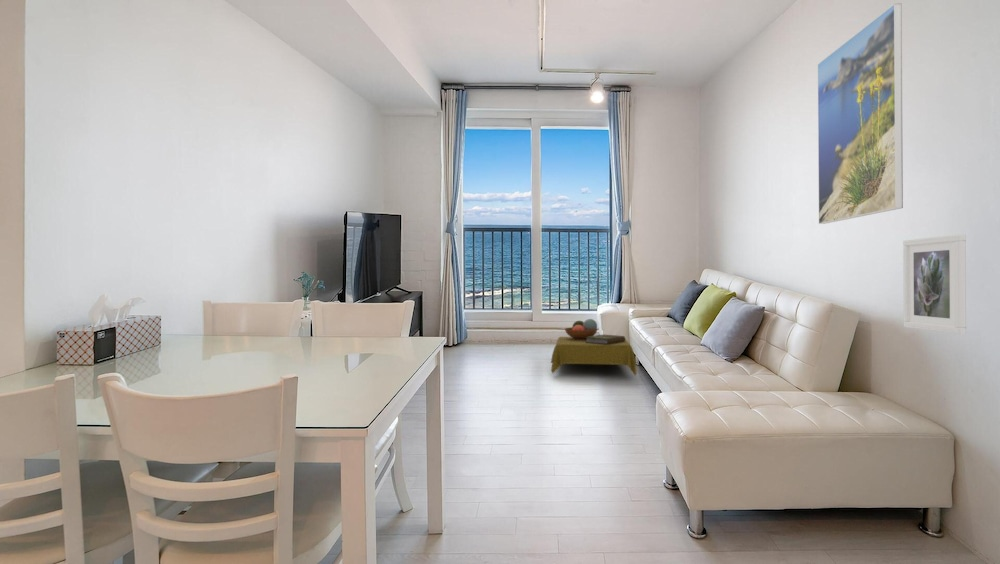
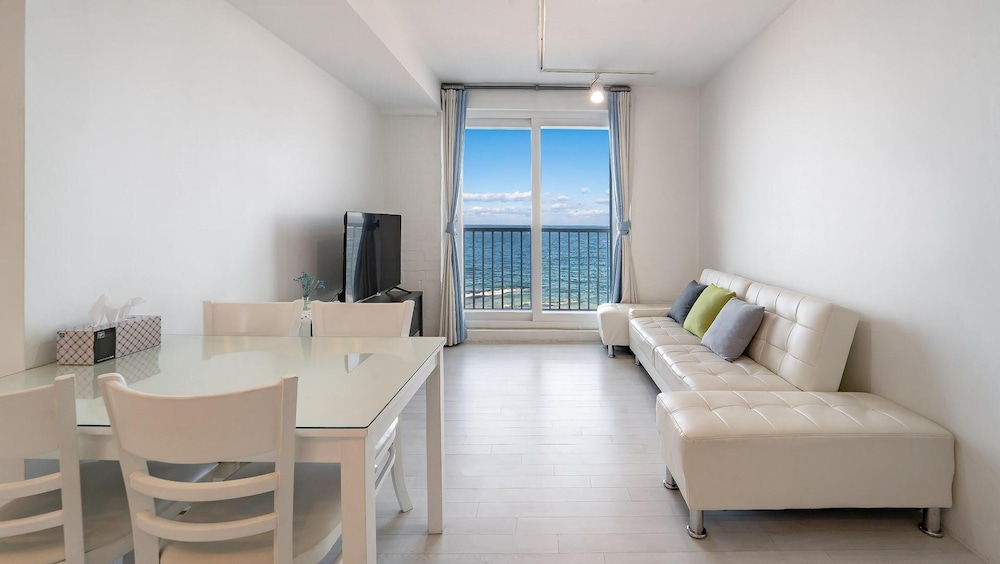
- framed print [817,2,904,225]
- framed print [902,233,967,335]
- side table [550,318,637,377]
